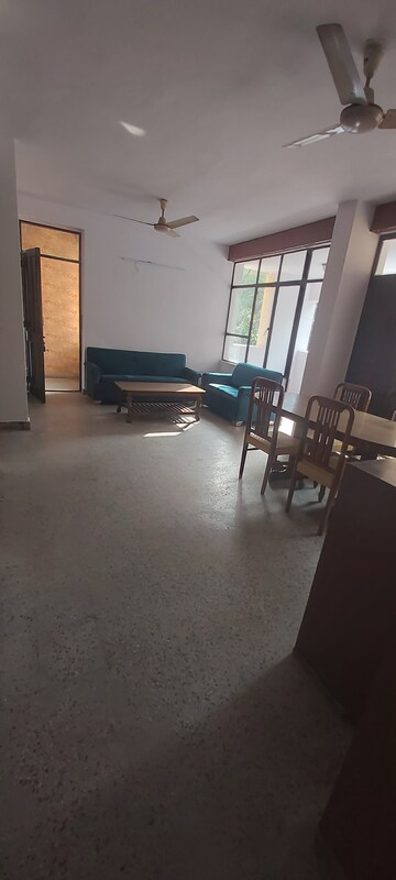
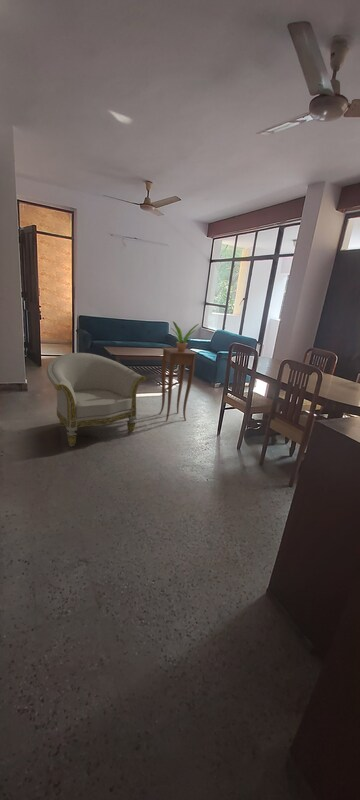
+ potted plant [170,321,200,351]
+ side table [158,347,199,422]
+ armchair [46,352,147,447]
